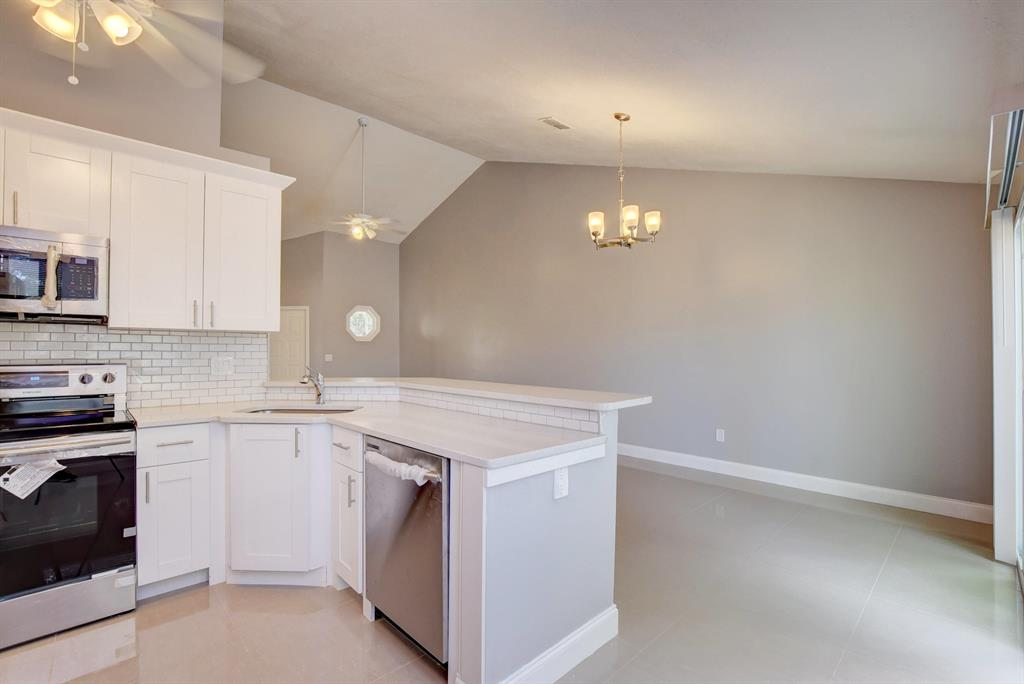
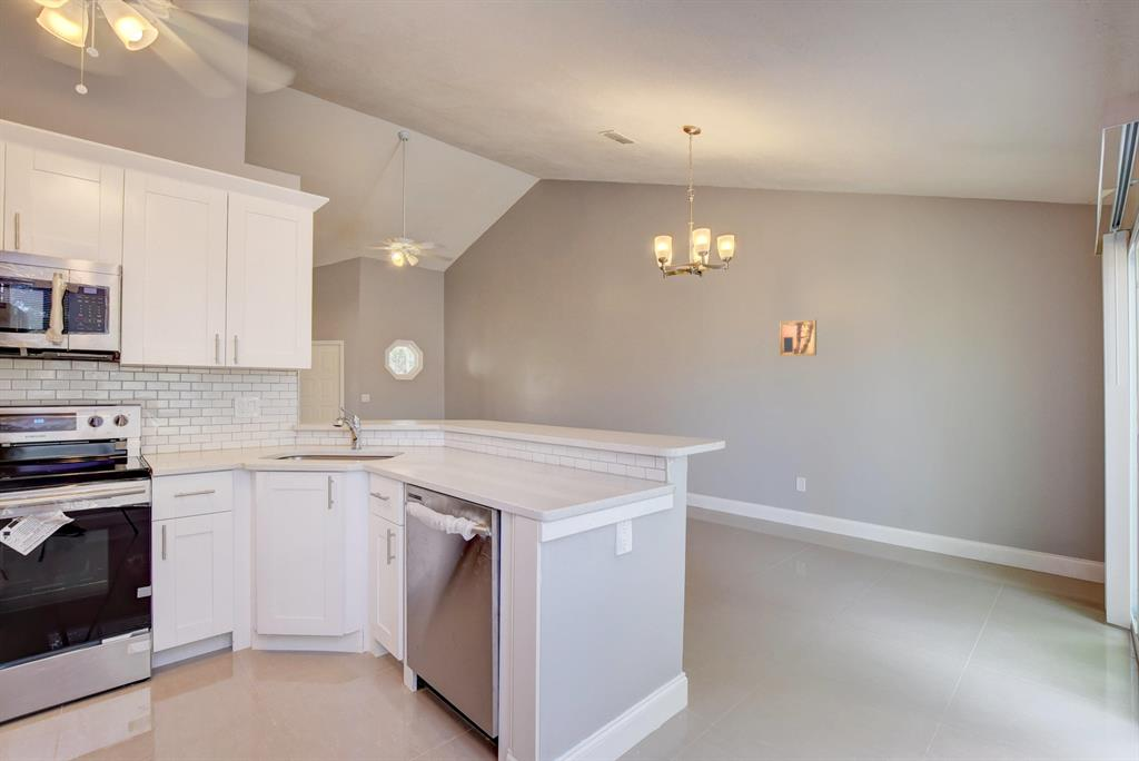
+ wall art [779,318,818,357]
